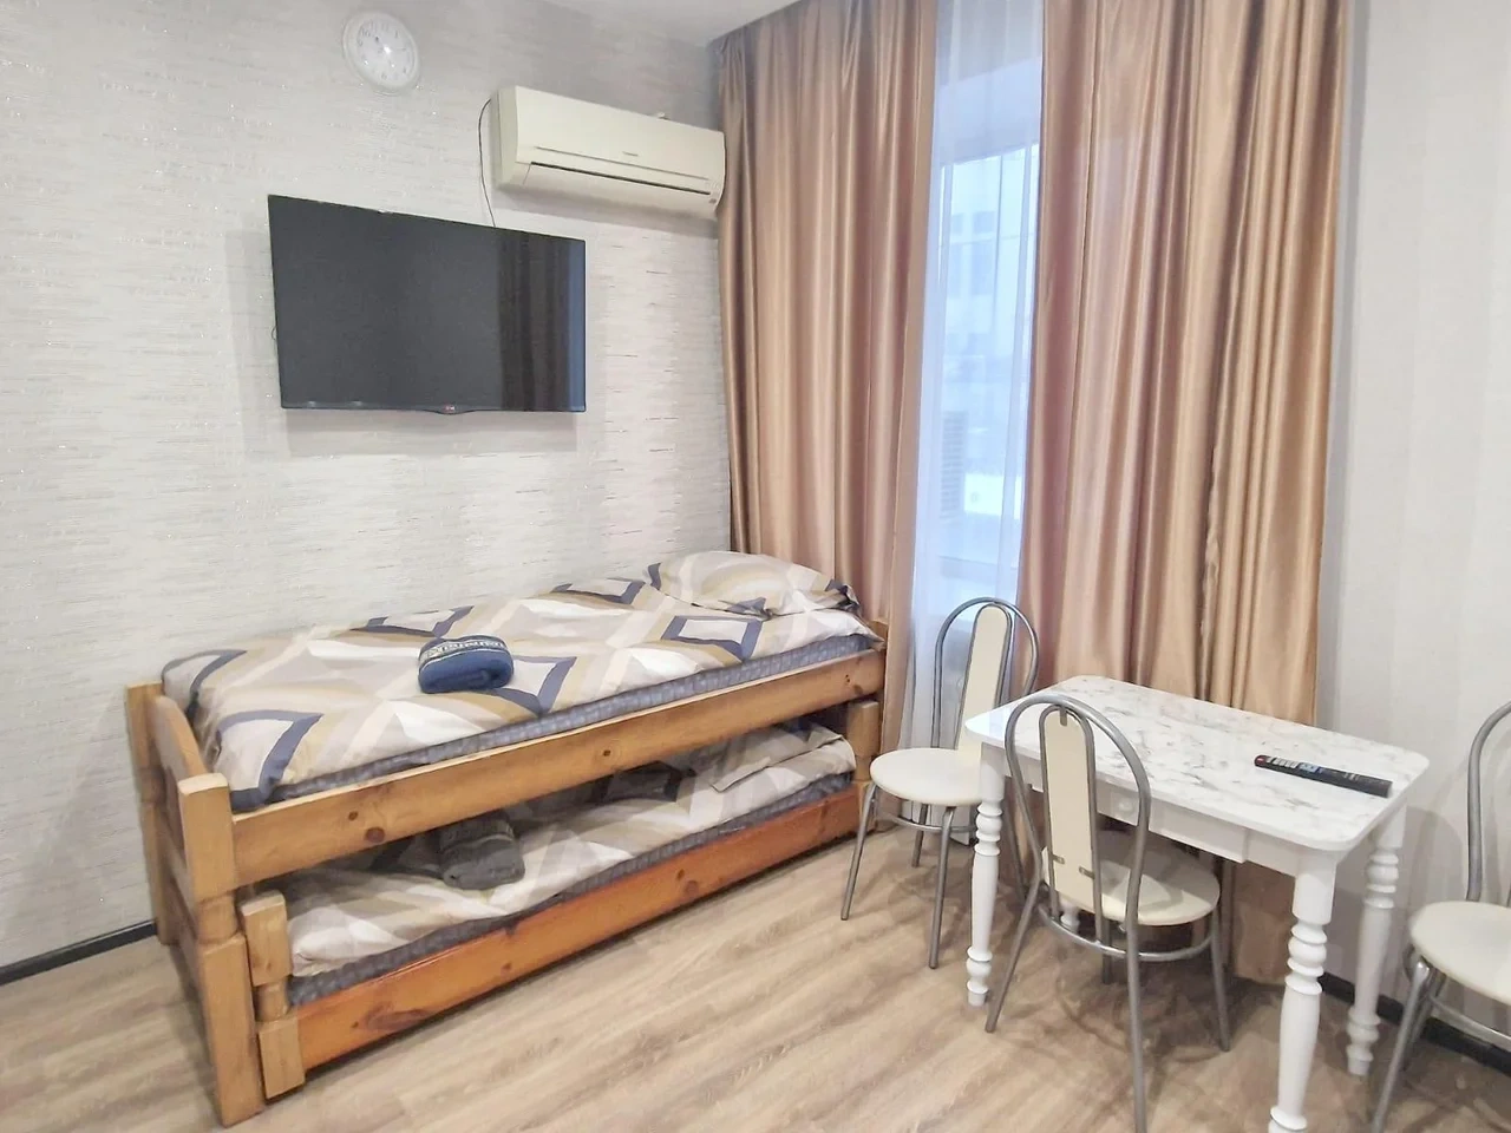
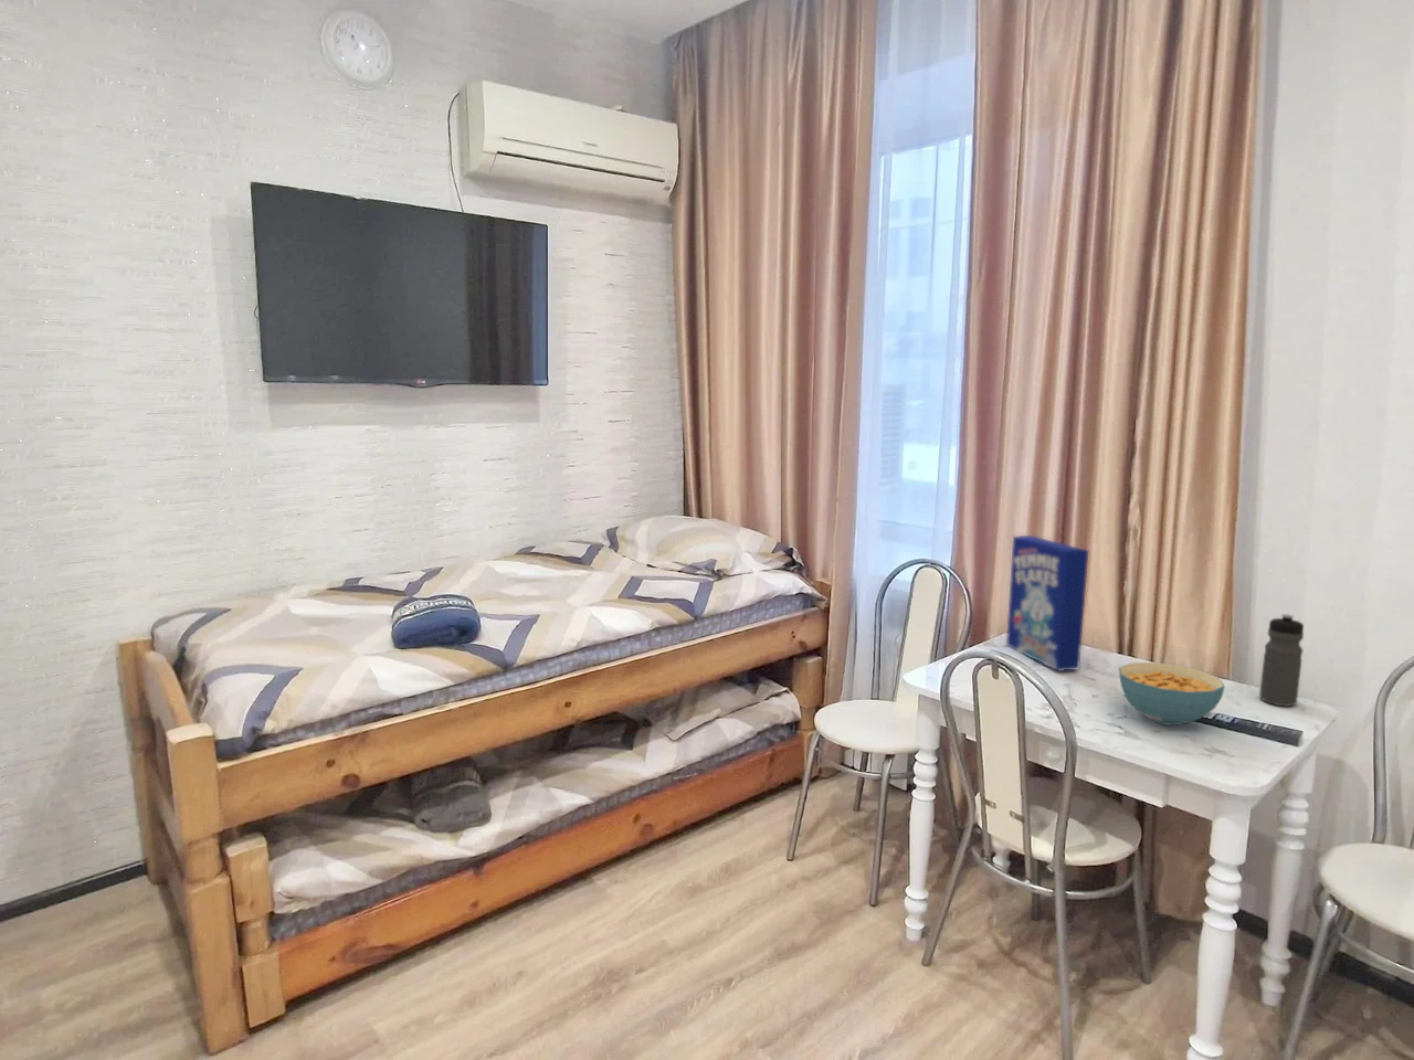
+ cereal box [1005,534,1089,673]
+ cereal bowl [1118,661,1226,727]
+ water bottle [1258,612,1305,707]
